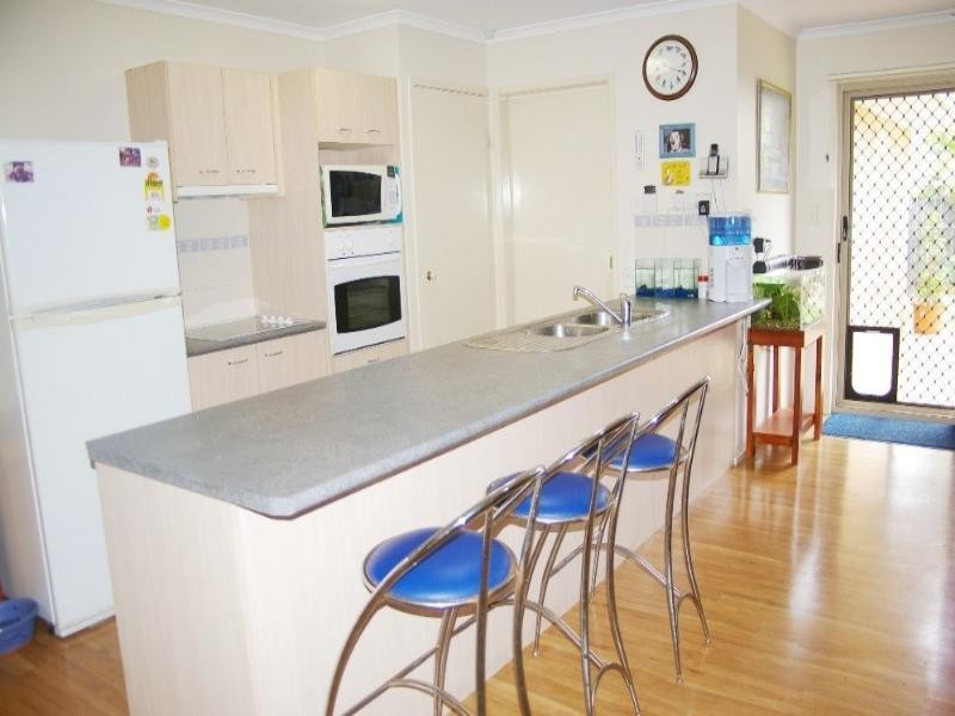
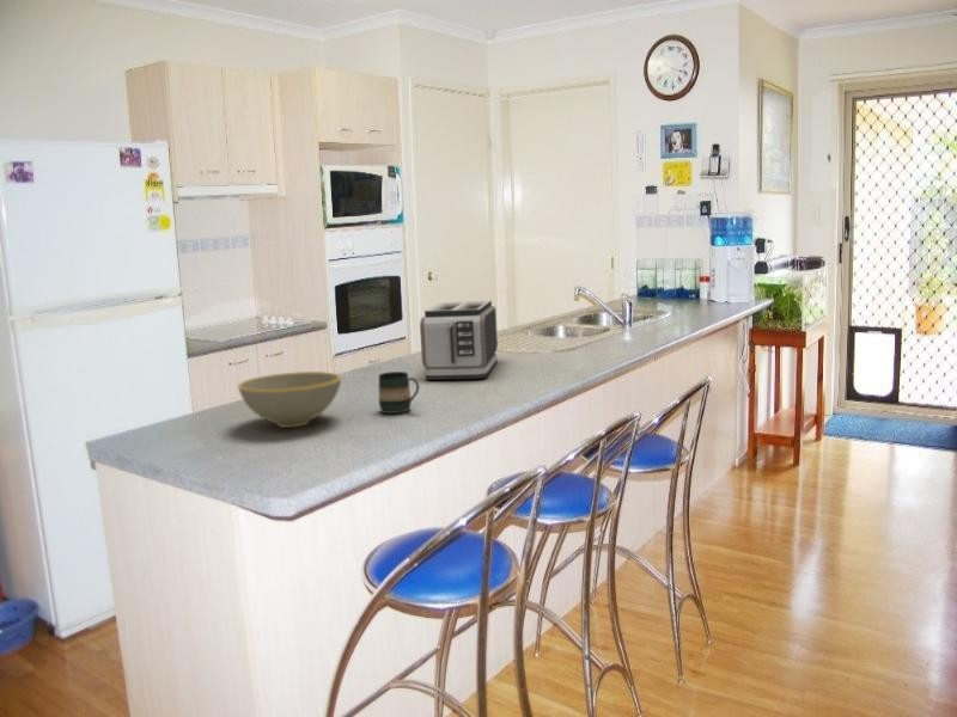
+ bowl [237,370,342,429]
+ mug [378,370,420,415]
+ toaster [419,300,499,381]
